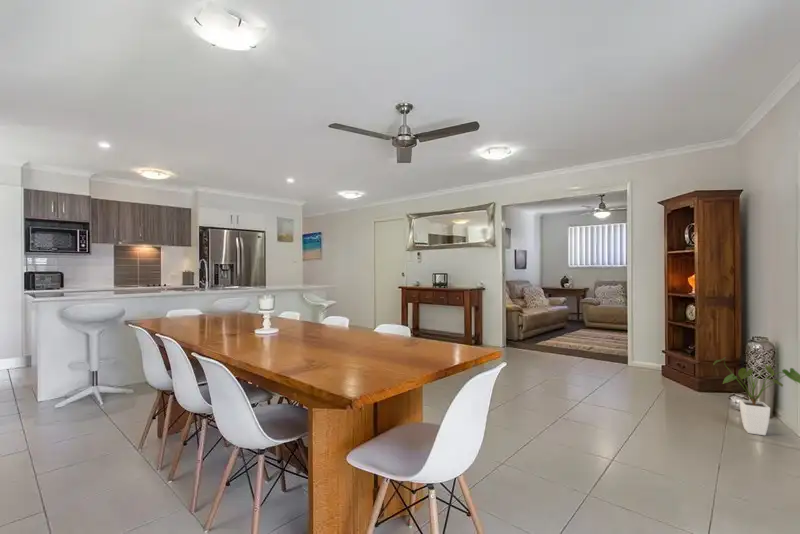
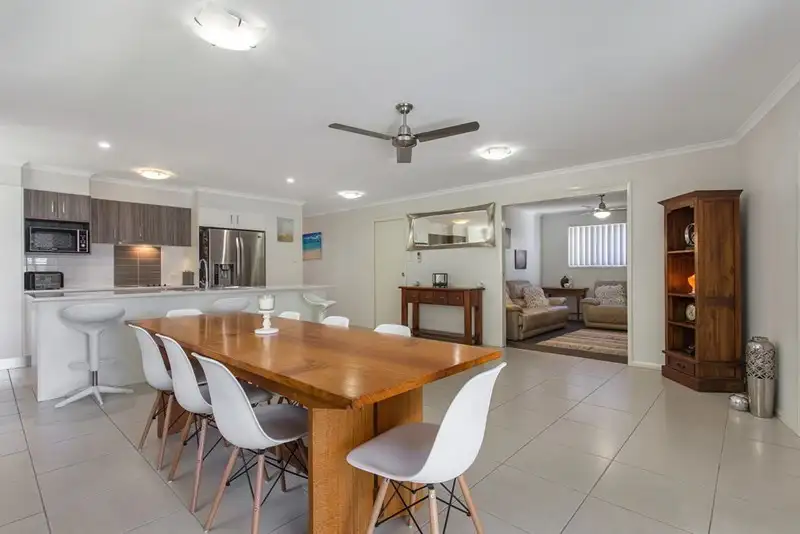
- house plant [713,356,800,436]
